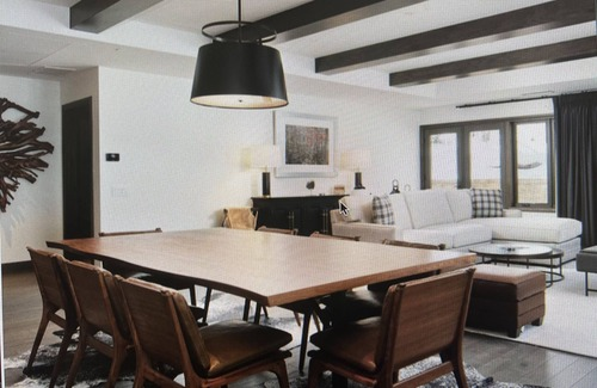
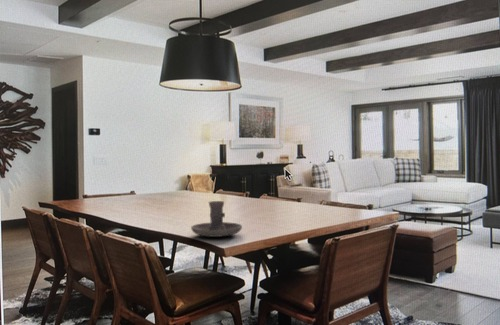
+ candle holder [190,200,243,238]
